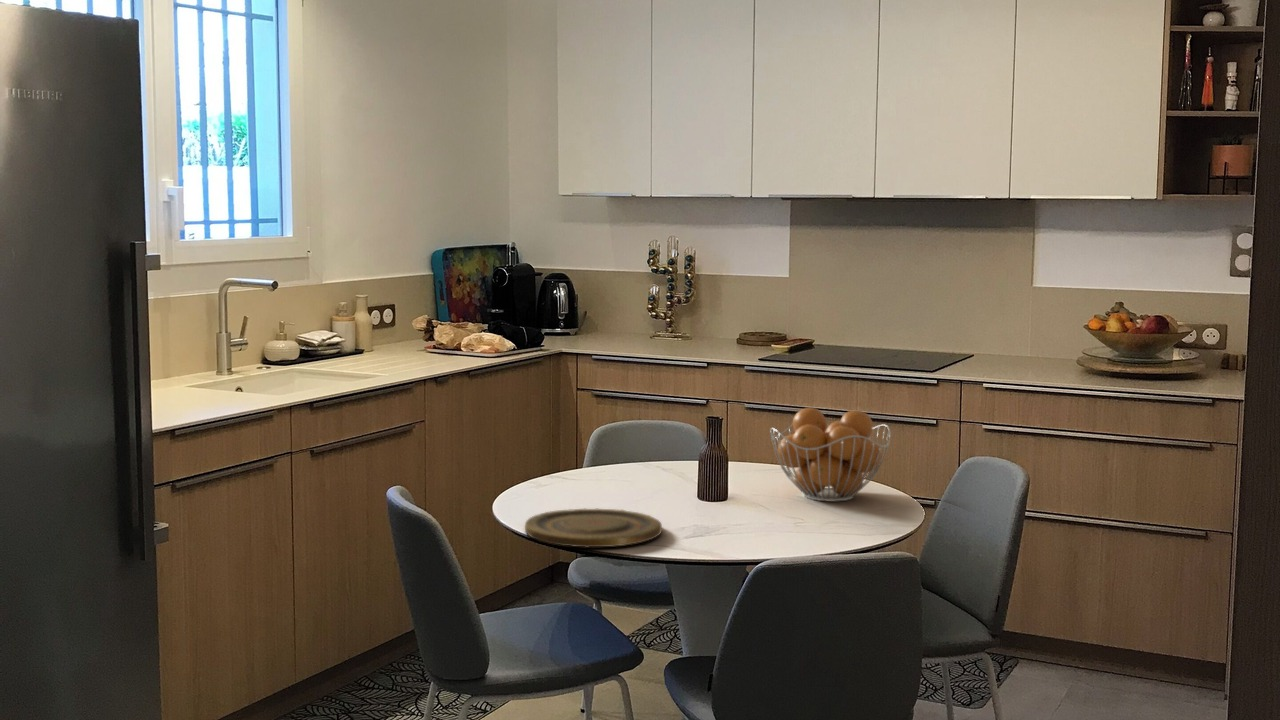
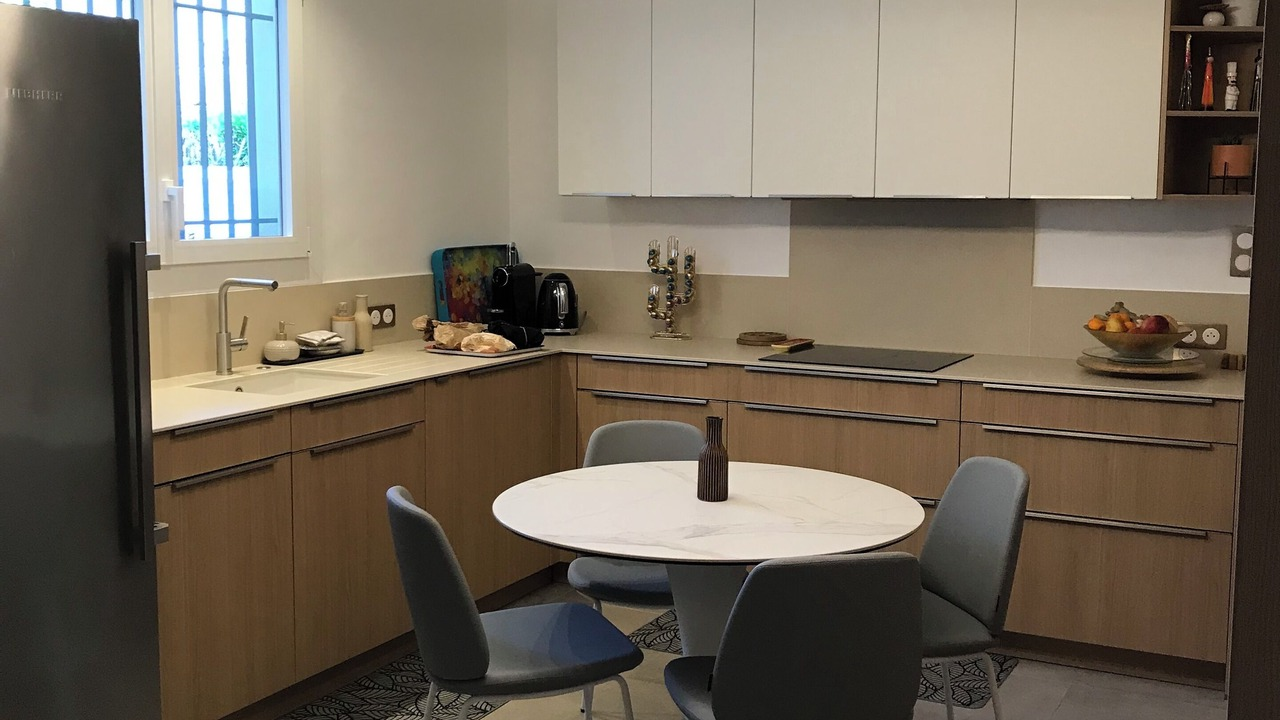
- plate [524,508,663,549]
- fruit basket [769,406,892,503]
